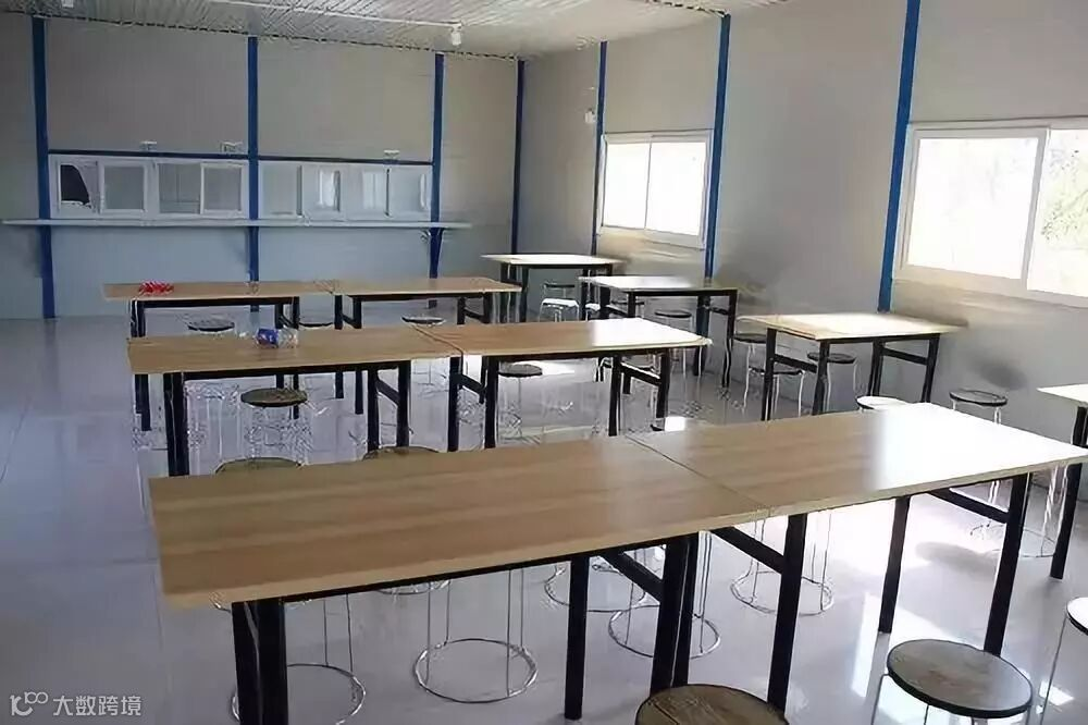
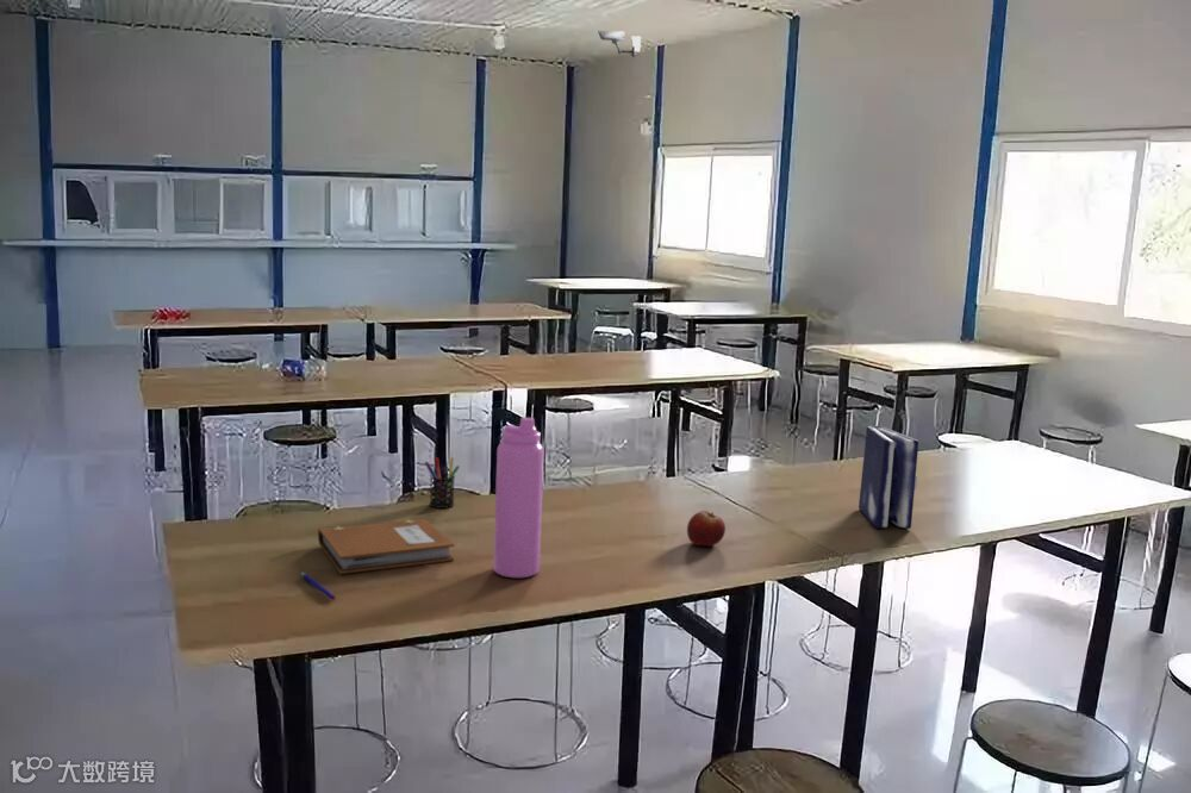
+ book [858,425,919,530]
+ pen holder [424,456,461,510]
+ notebook [317,518,455,575]
+ security camera [597,30,642,58]
+ water bottle [492,417,545,579]
+ pen [300,572,337,601]
+ fruit [686,510,727,547]
